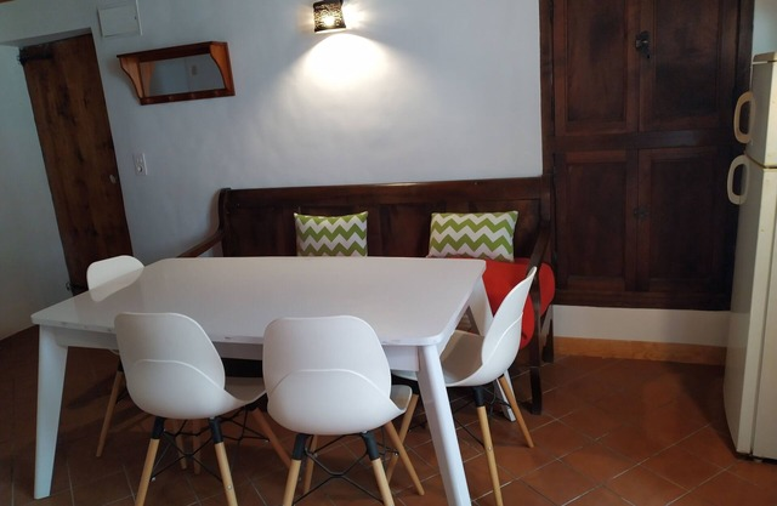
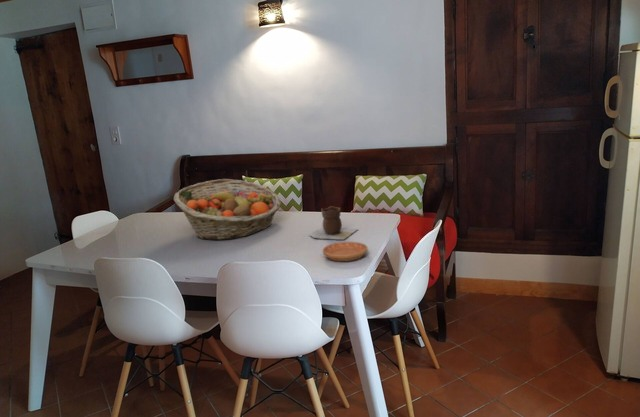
+ vase [308,205,358,241]
+ fruit basket [173,178,282,241]
+ saucer [322,241,368,262]
